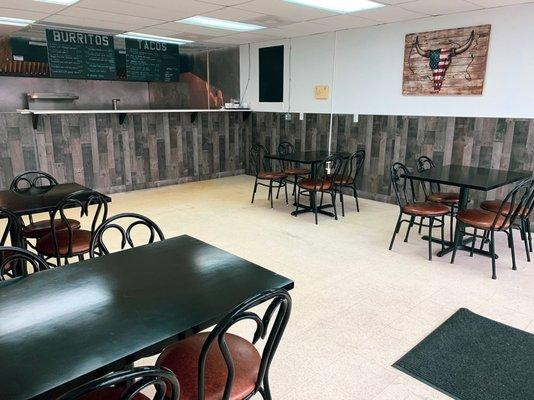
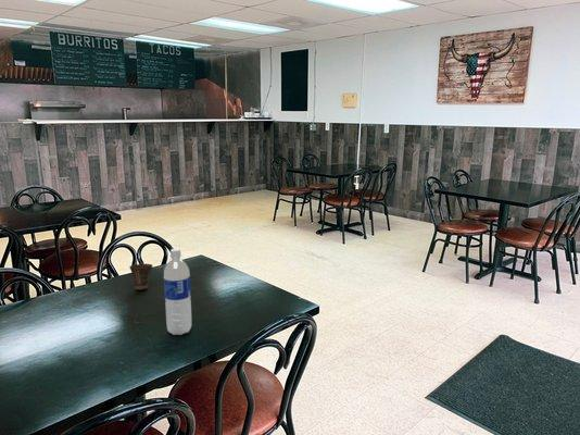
+ water bottle [163,248,192,336]
+ cup [128,263,153,290]
